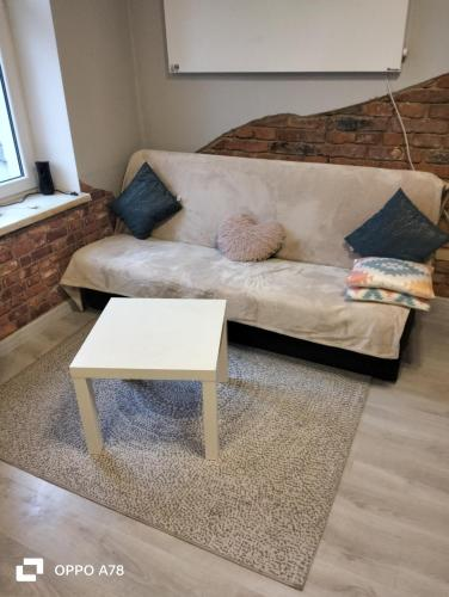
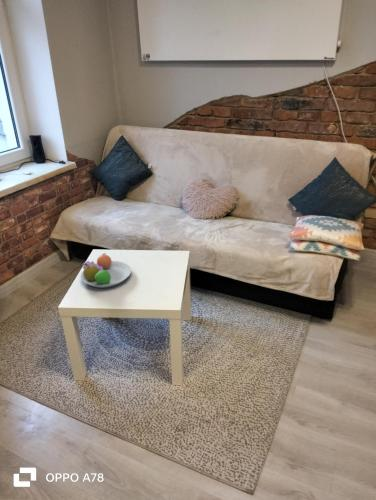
+ fruit bowl [80,252,132,289]
